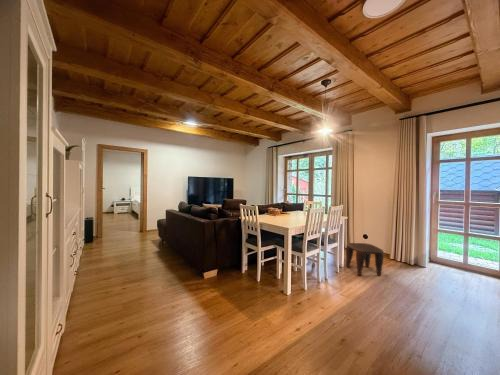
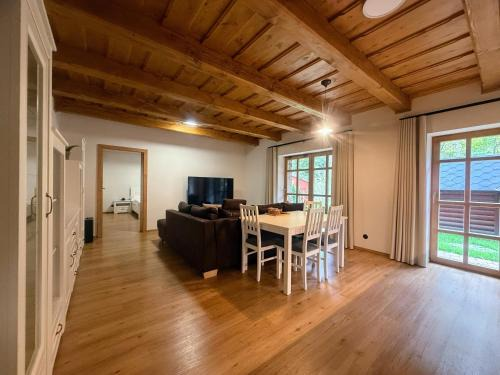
- stool [345,242,385,277]
